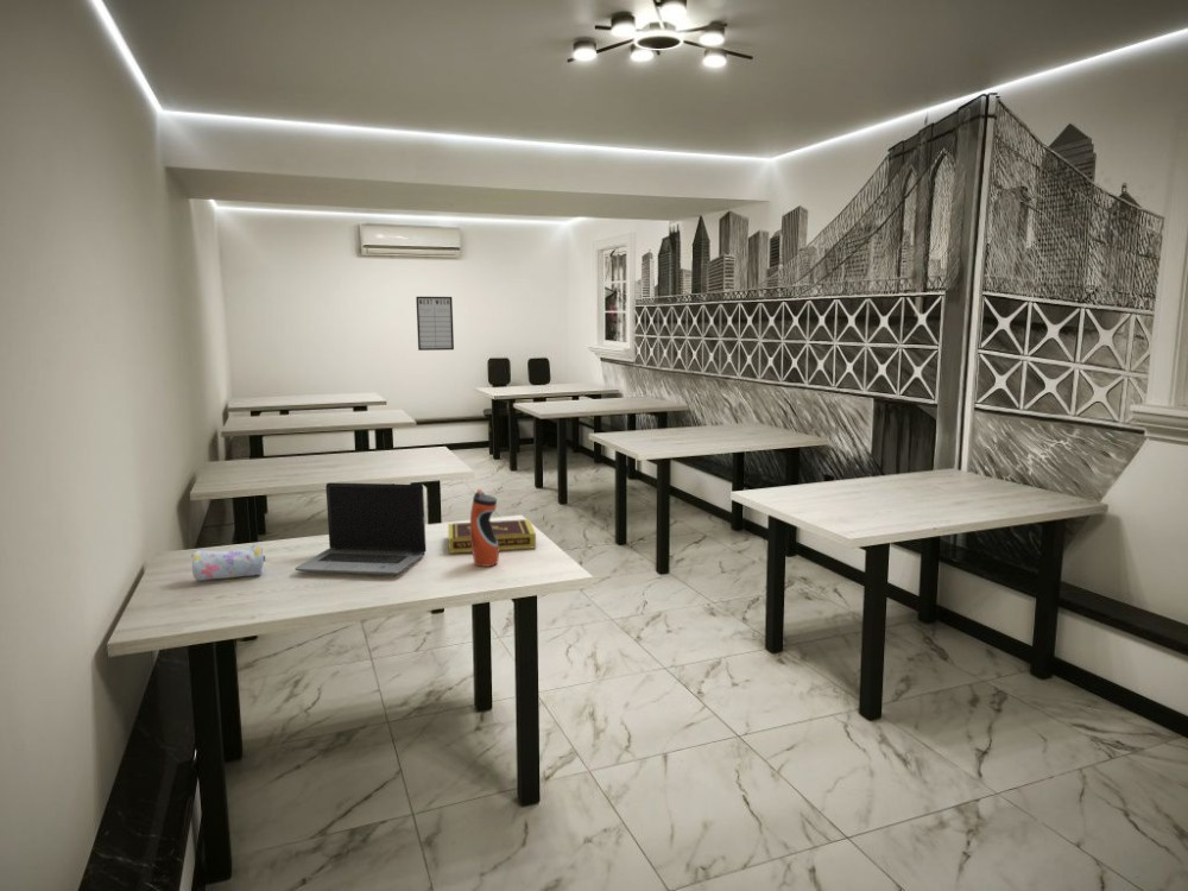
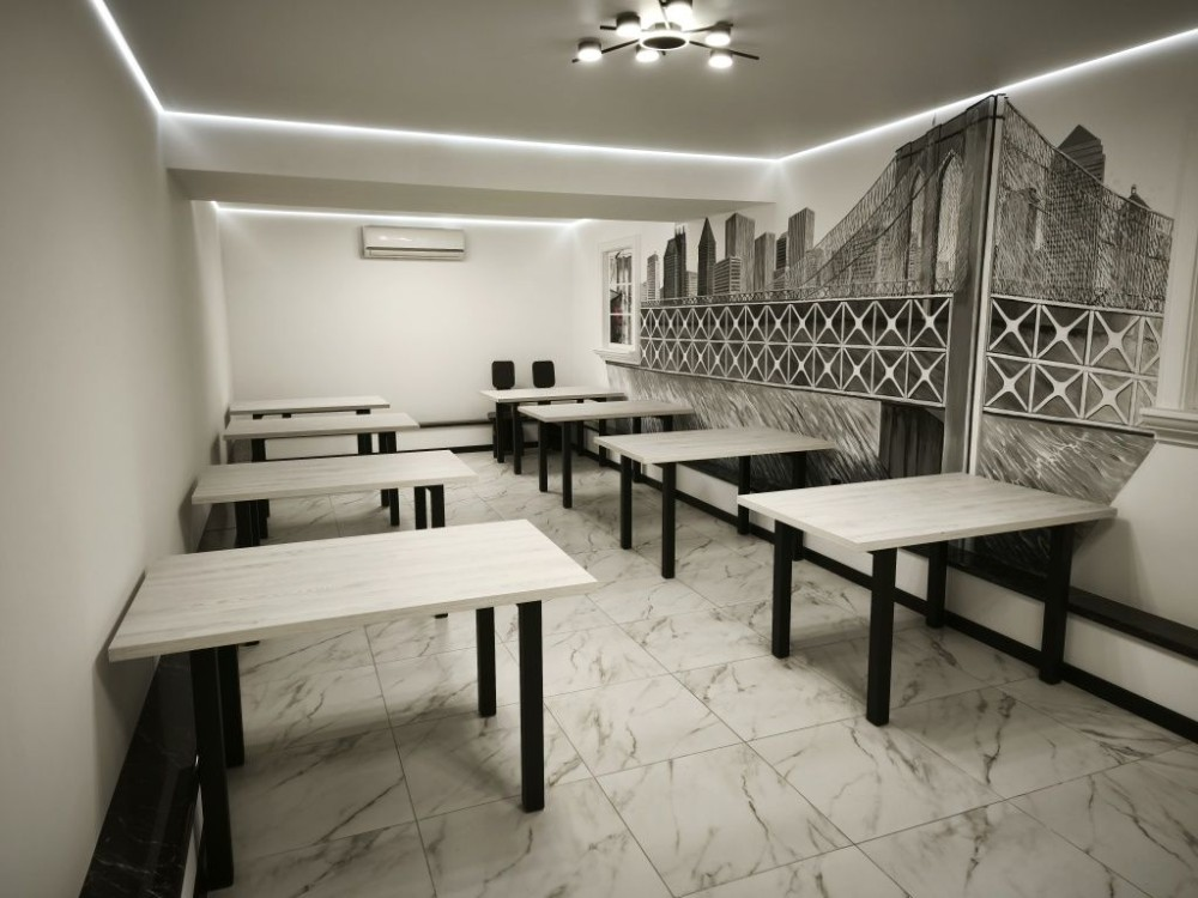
- writing board [415,296,455,352]
- laptop computer [293,481,428,576]
- book [447,518,537,555]
- pencil case [190,544,266,582]
- water bottle [469,487,500,568]
